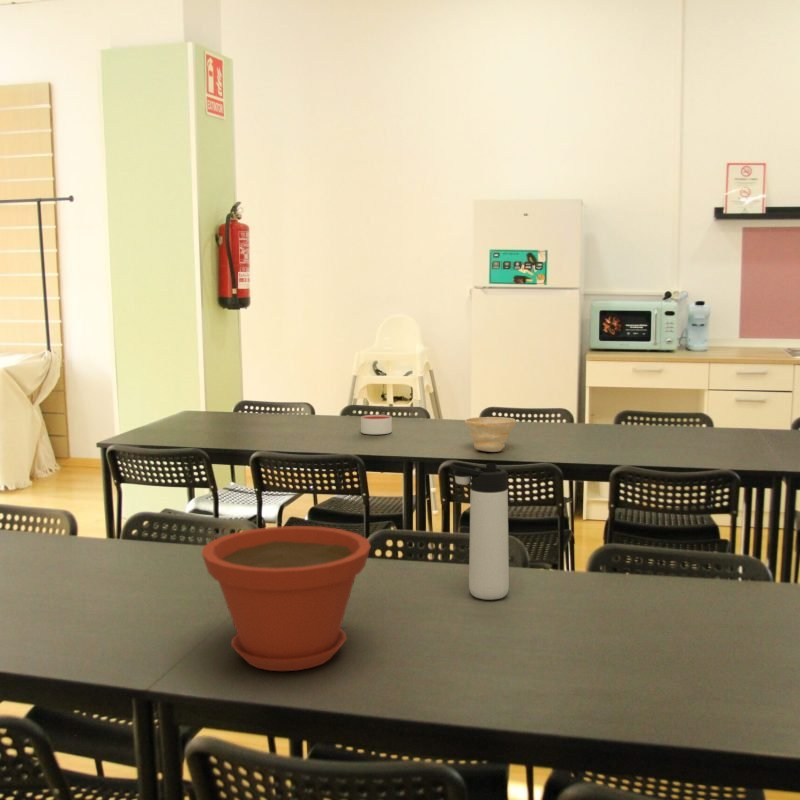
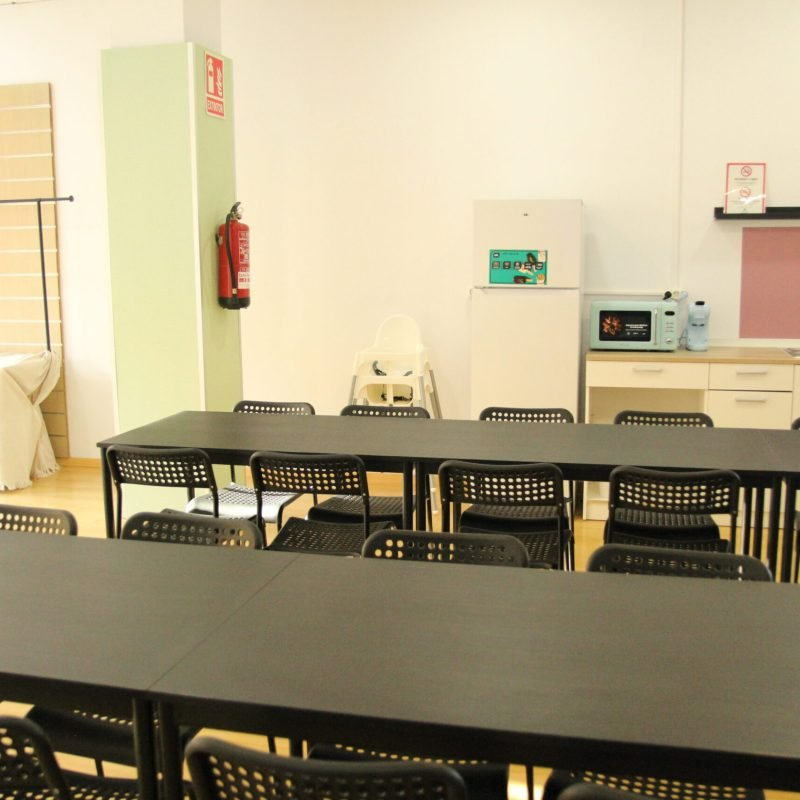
- bowl [464,416,517,453]
- plant pot [201,525,372,672]
- thermos bottle [449,461,510,601]
- candle [360,414,393,435]
